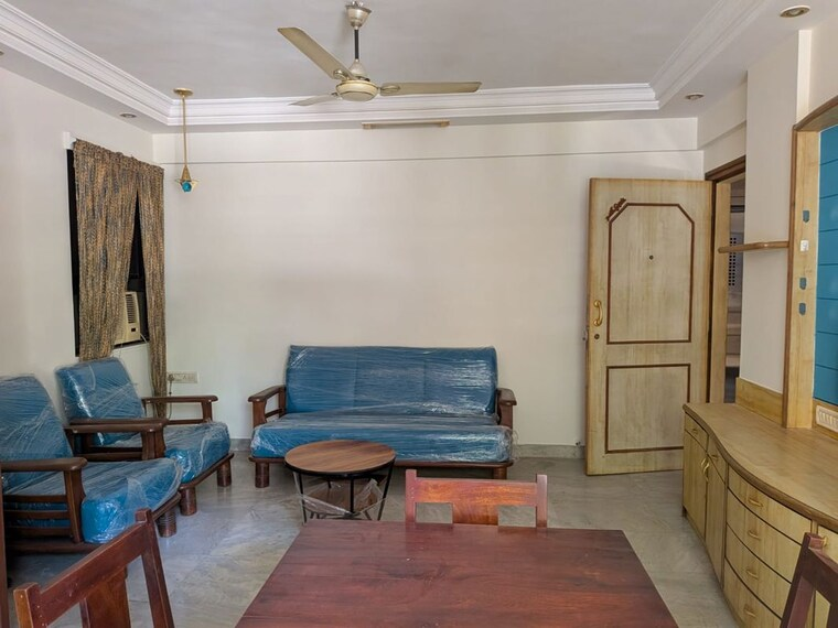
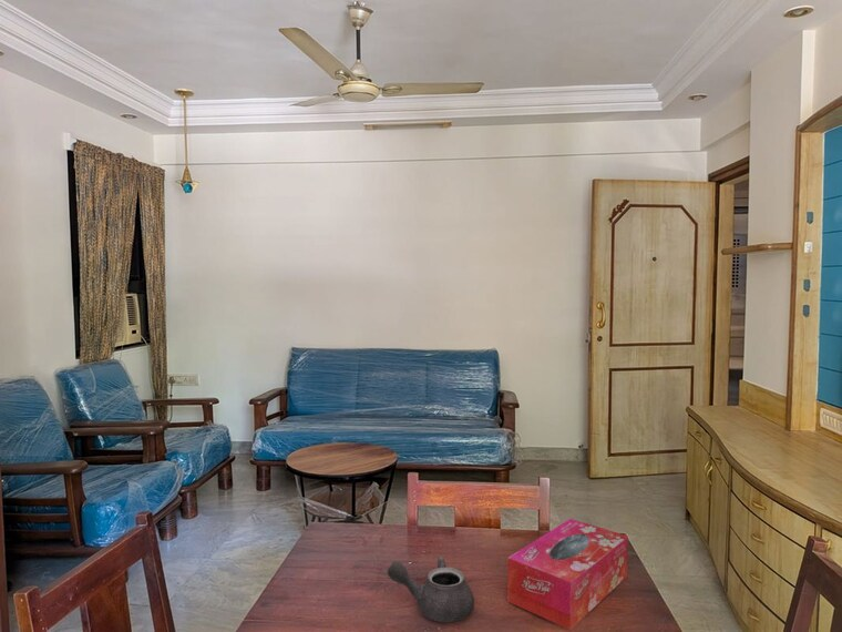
+ tissue box [506,518,629,631]
+ teapot [387,555,475,623]
